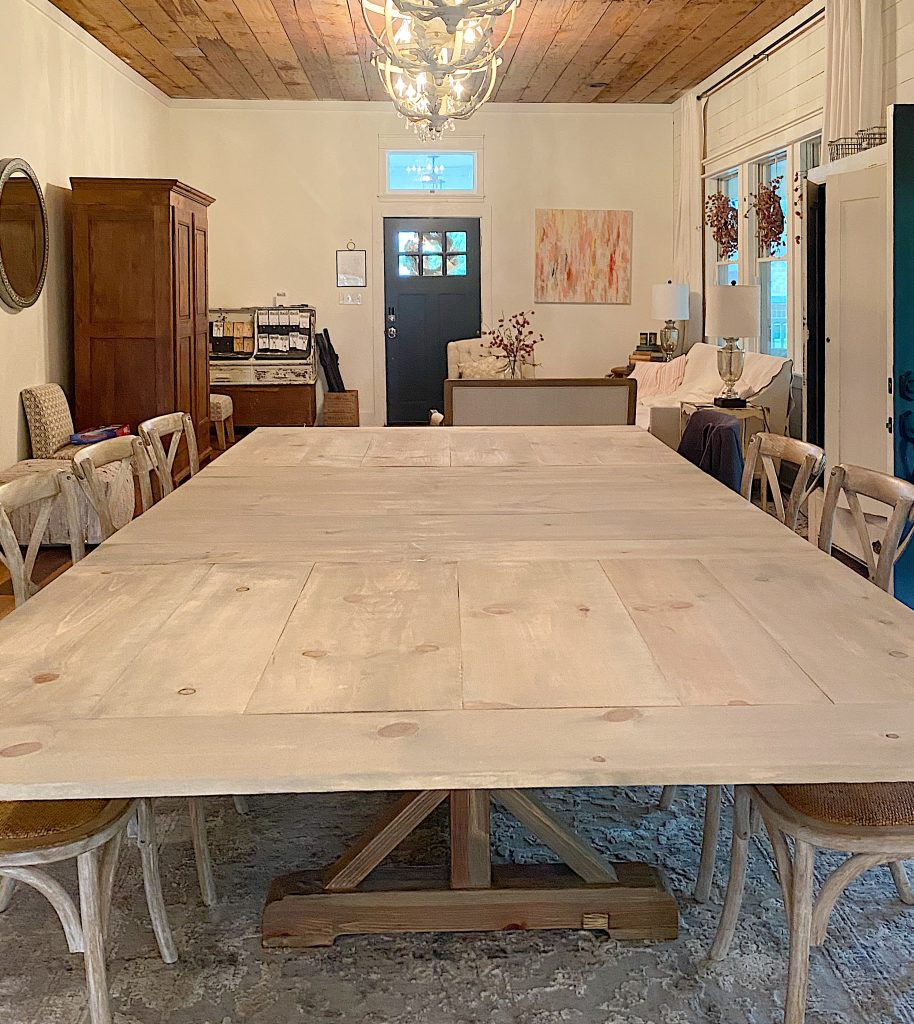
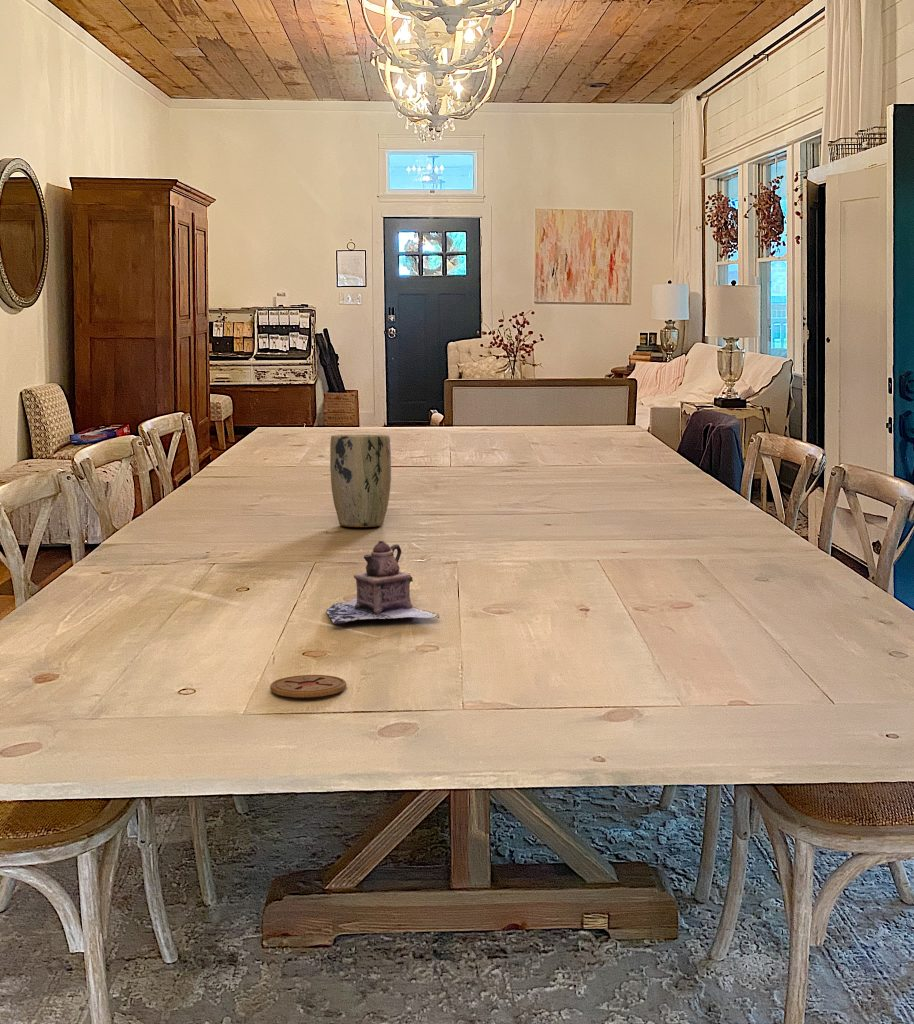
+ coaster [269,674,347,698]
+ plant pot [329,433,392,528]
+ teapot [326,540,440,625]
